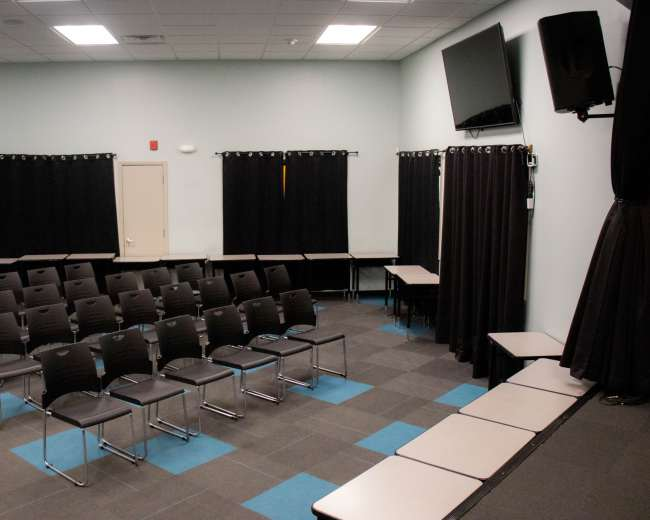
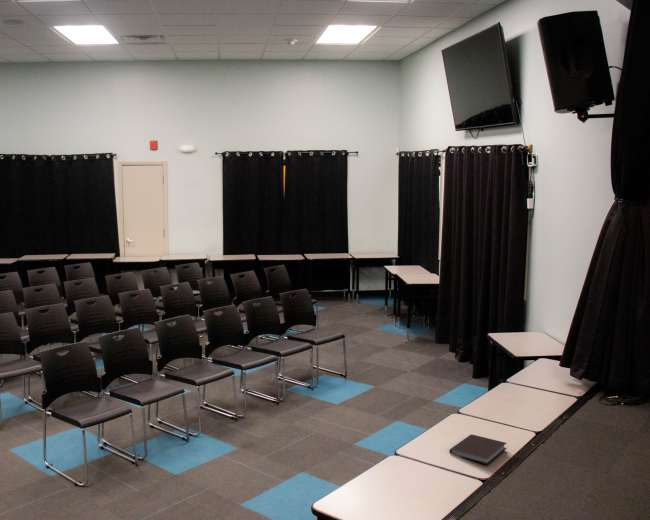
+ notebook [449,434,508,465]
